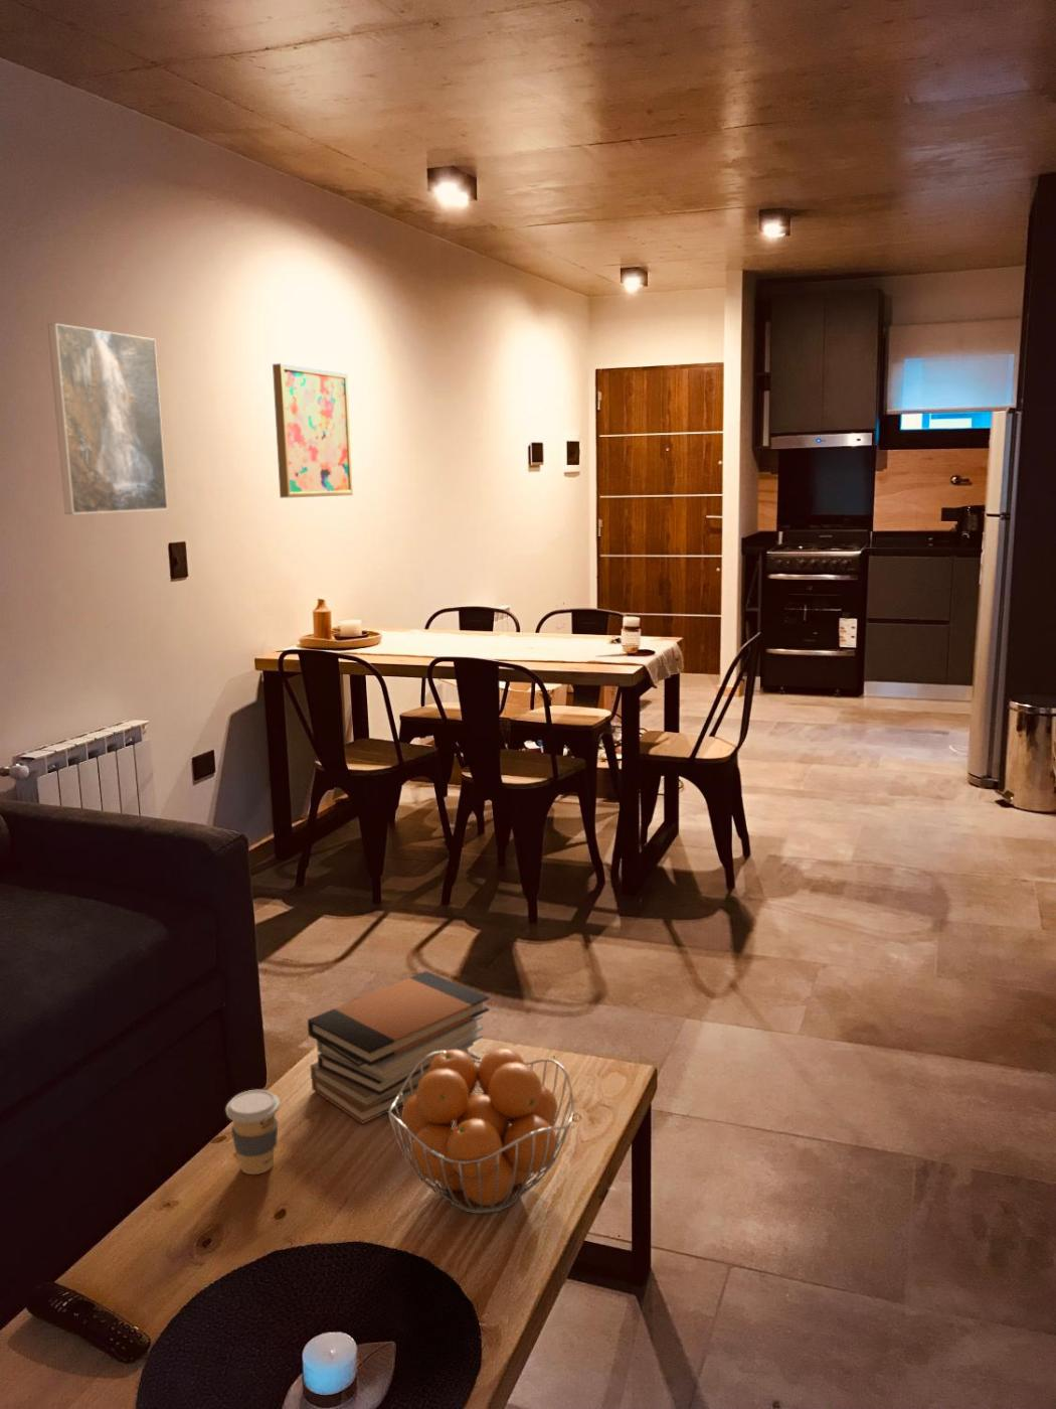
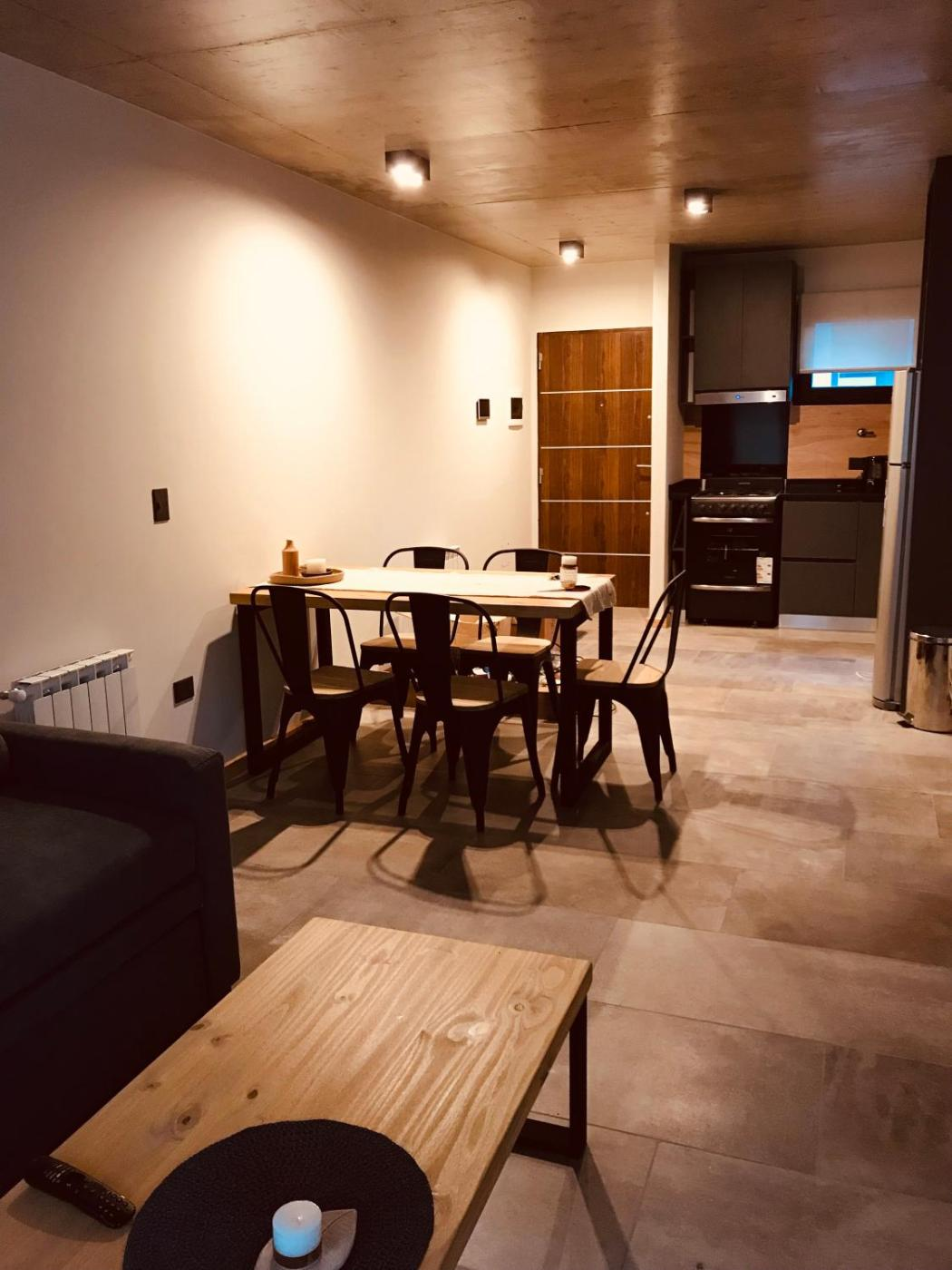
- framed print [47,322,169,515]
- coffee cup [224,1089,281,1176]
- fruit basket [387,1046,576,1215]
- book stack [307,970,490,1125]
- wall art [272,363,354,499]
